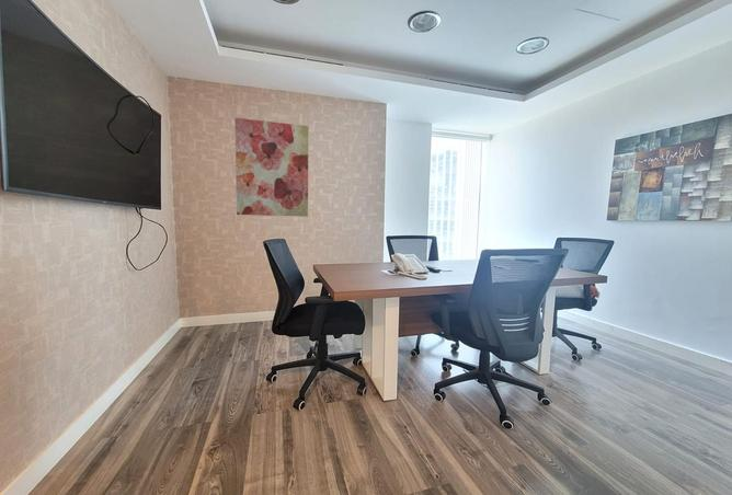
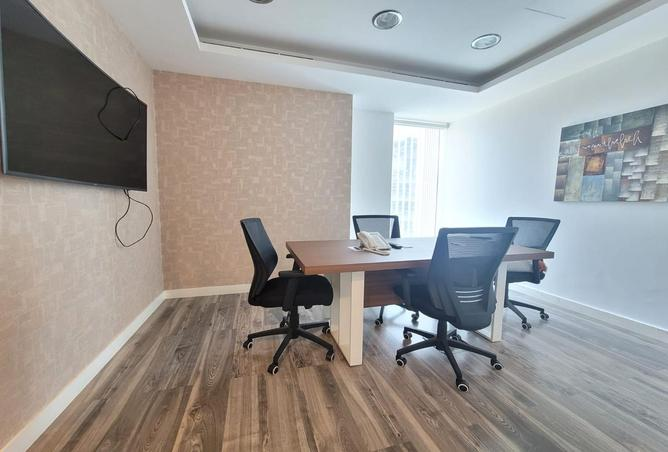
- wall art [235,117,310,218]
